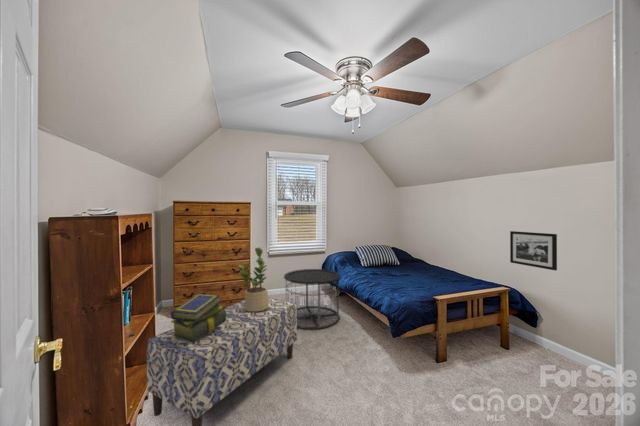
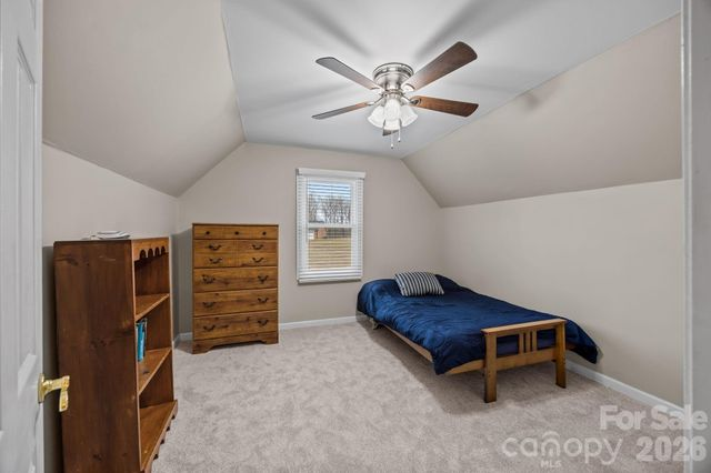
- stack of books [170,293,226,343]
- potted plant [236,247,269,312]
- side table [283,268,342,330]
- bench [146,297,298,426]
- picture frame [509,230,558,271]
